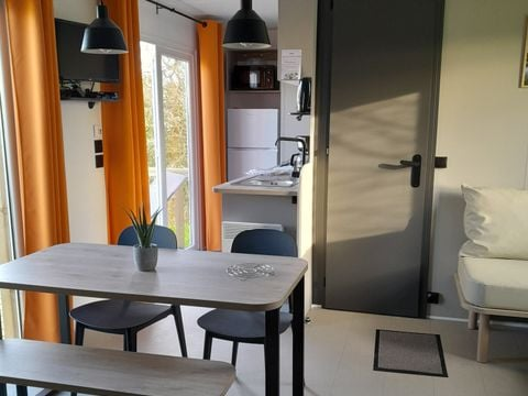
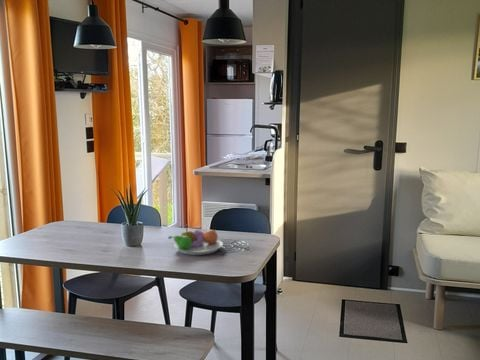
+ fruit bowl [167,227,224,256]
